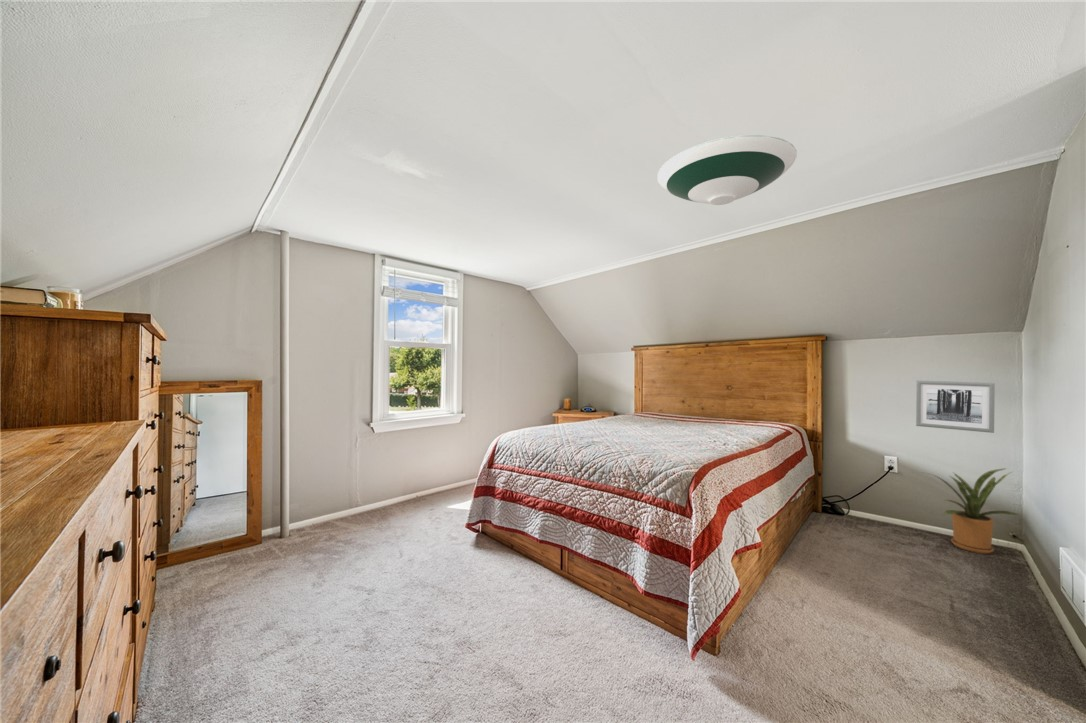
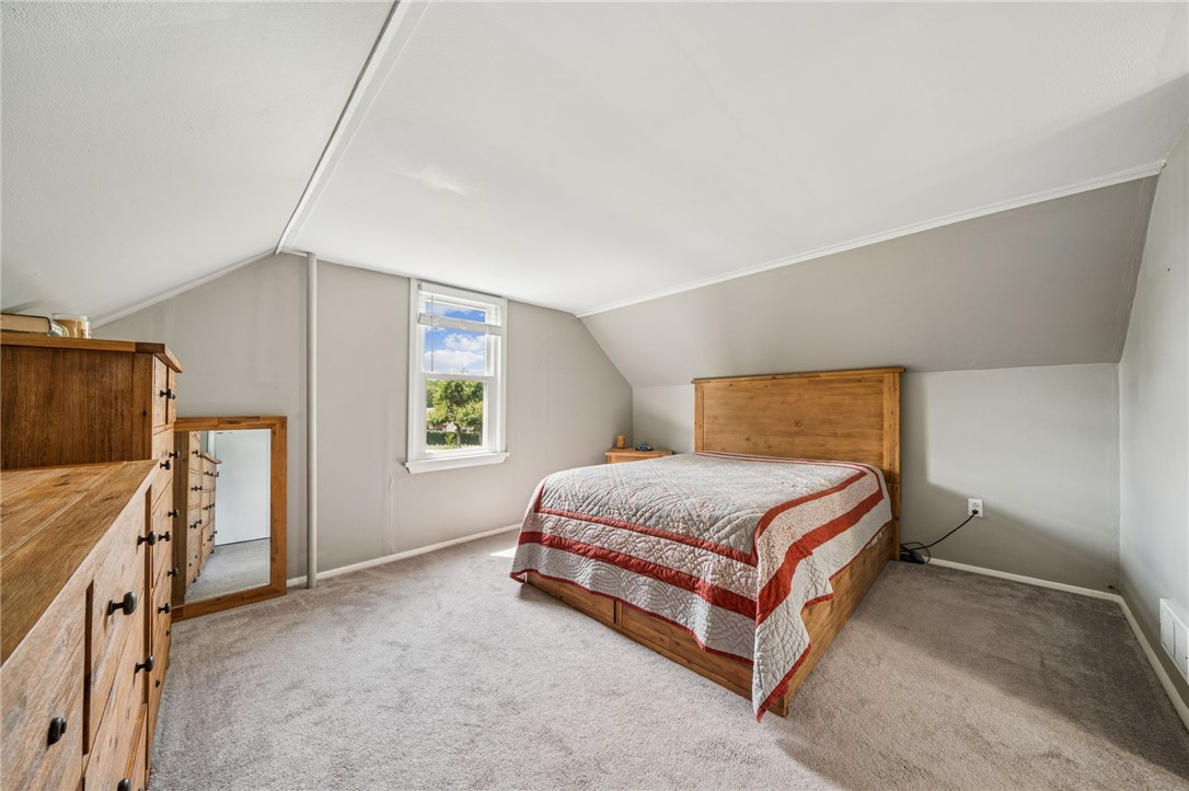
- wall art [915,380,996,434]
- house plant [920,467,1024,555]
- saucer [656,134,798,206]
